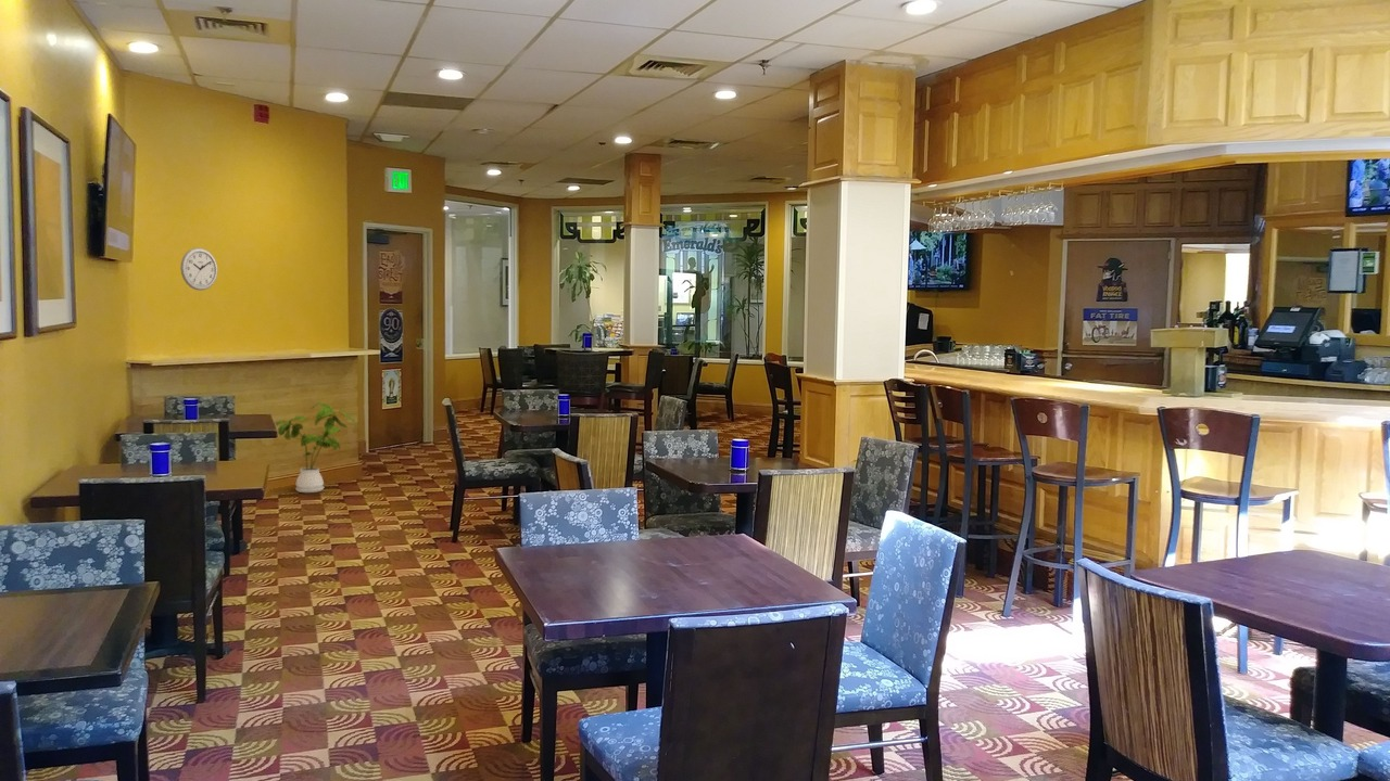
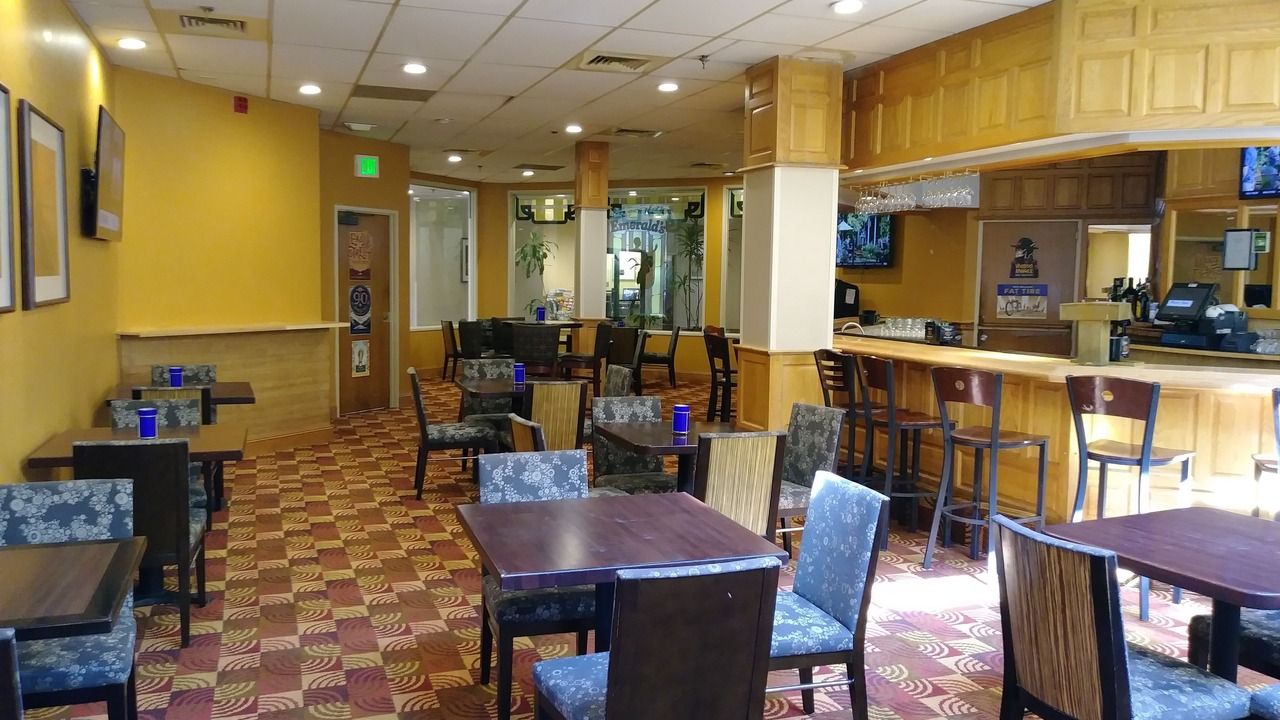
- house plant [274,401,358,494]
- wall clock [180,246,218,292]
